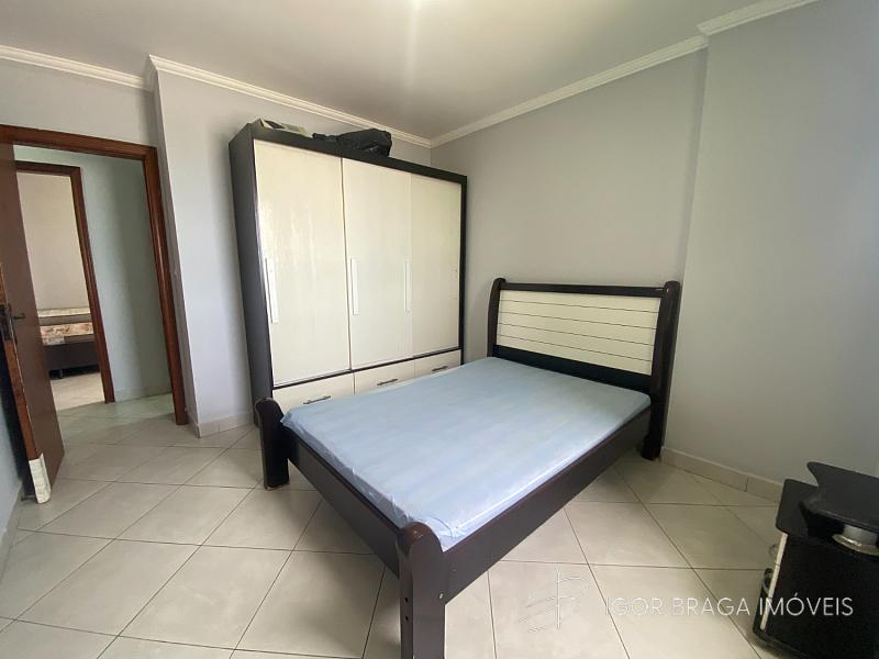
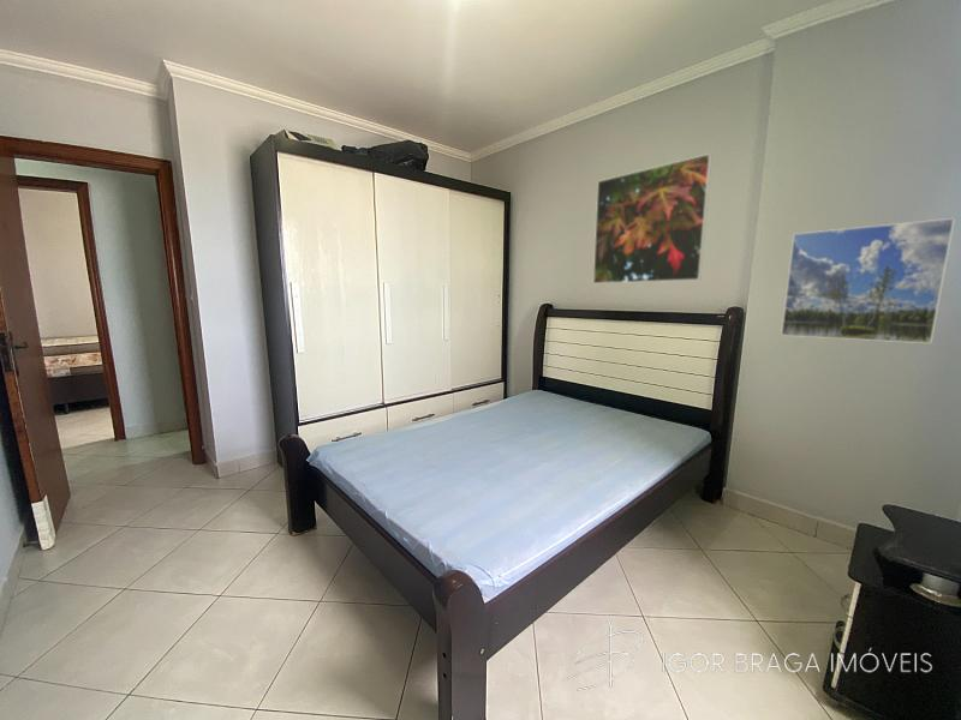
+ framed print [592,152,714,284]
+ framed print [780,217,956,344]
